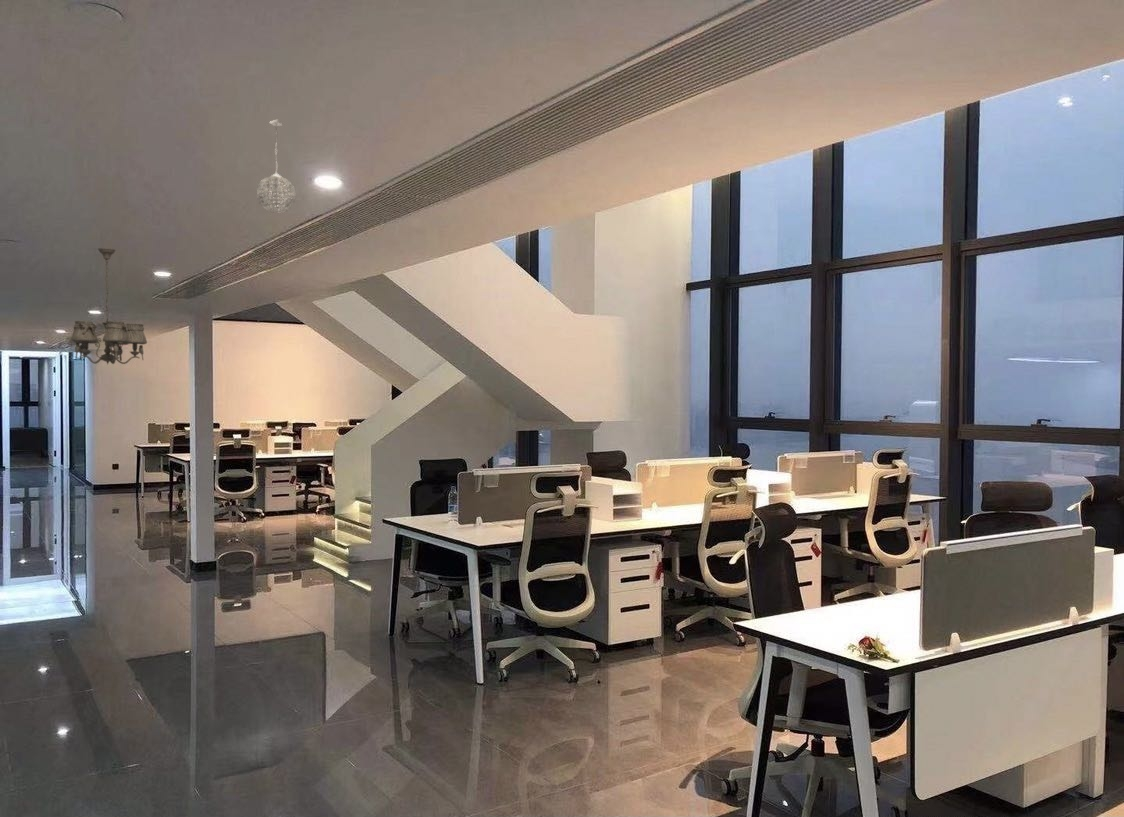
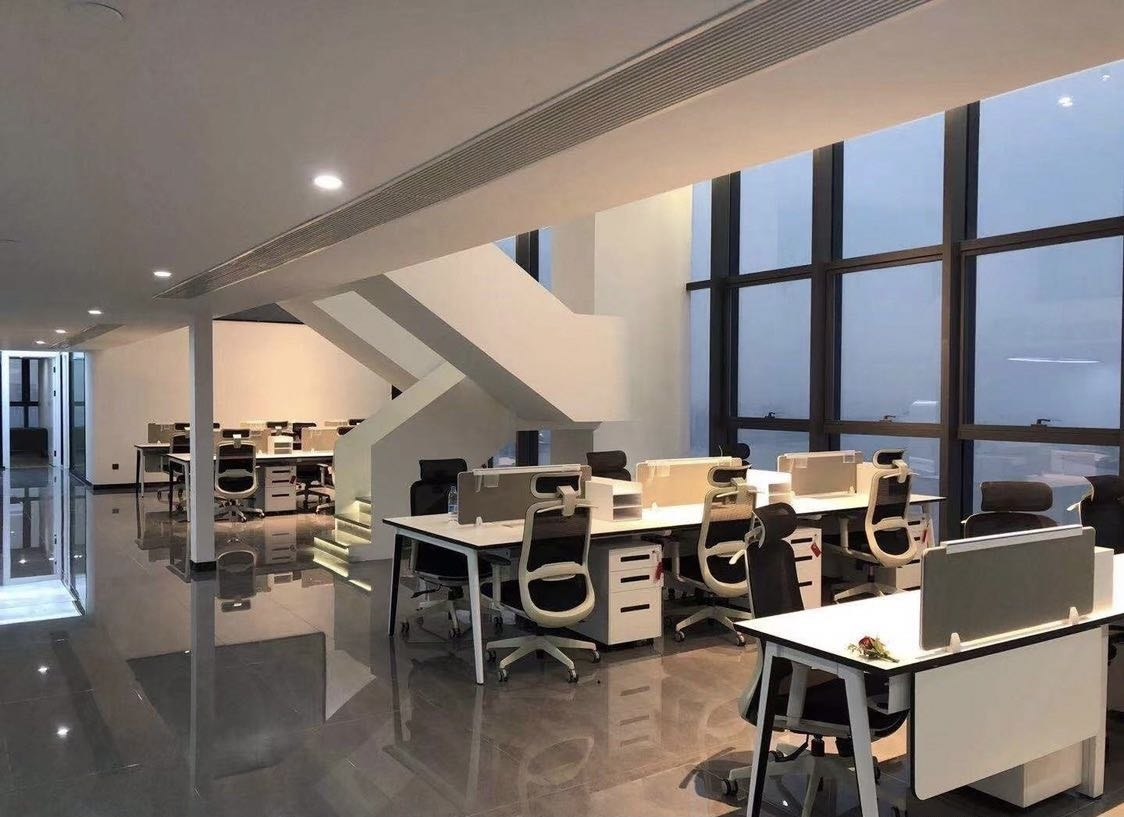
- chandelier [70,247,148,366]
- pendant light [256,118,297,214]
